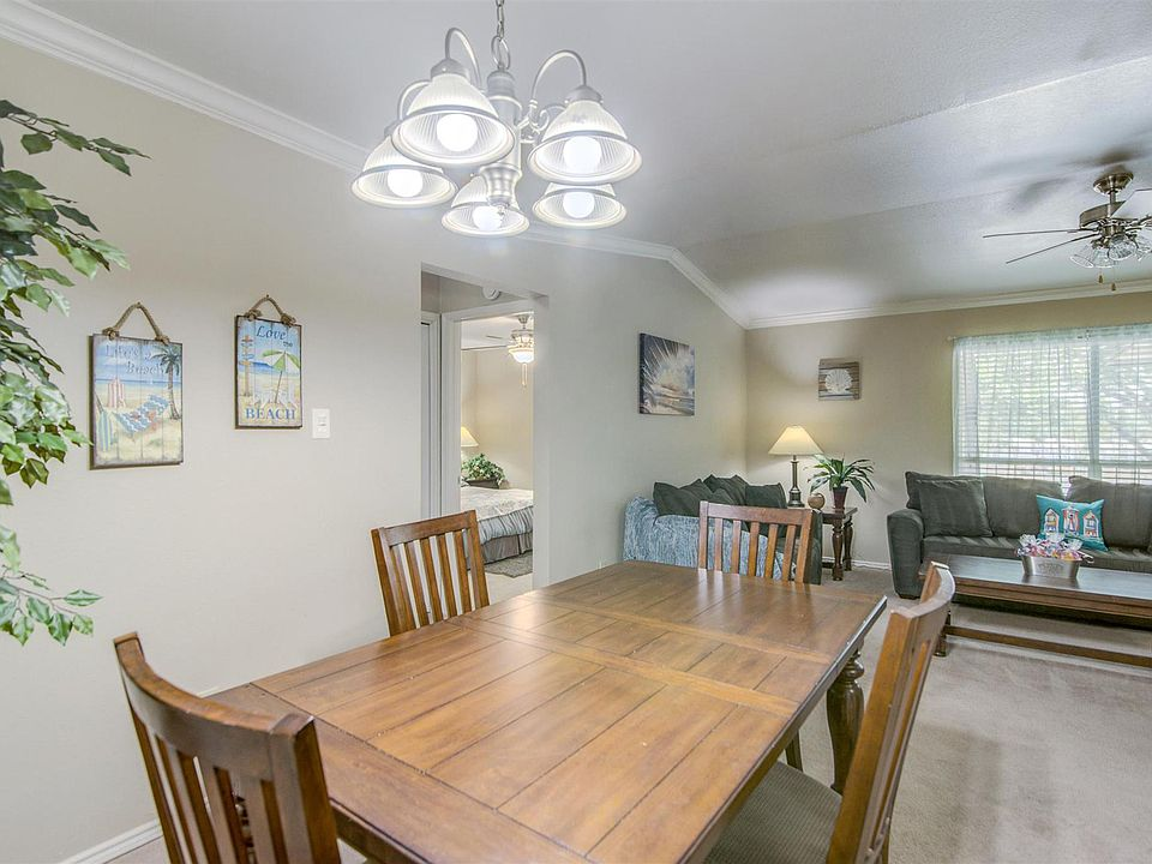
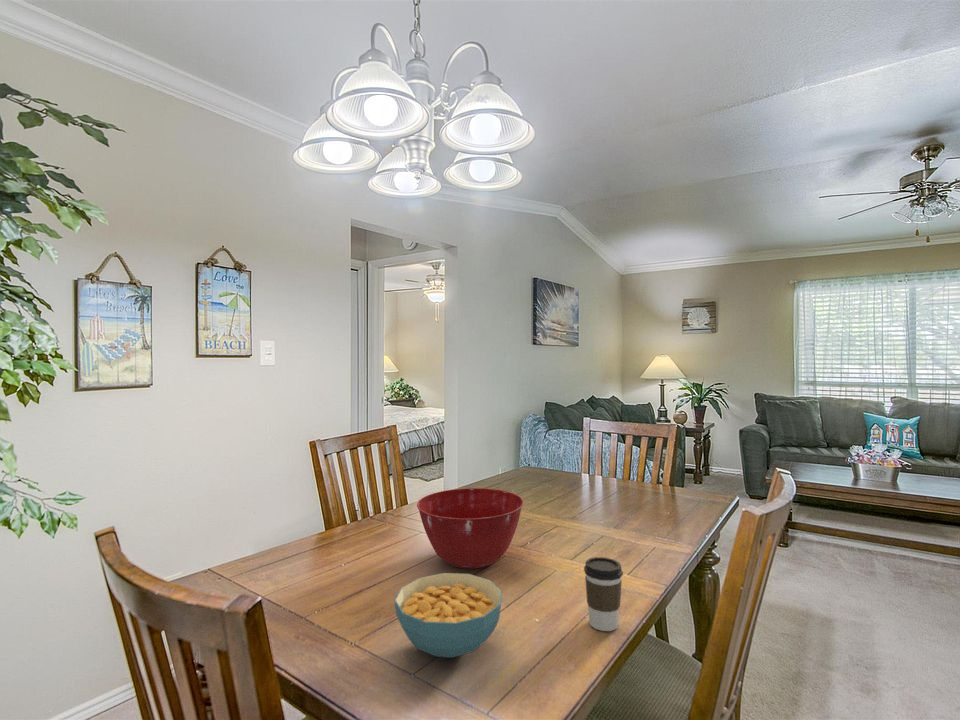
+ coffee cup [583,556,624,632]
+ cereal bowl [393,572,503,659]
+ mixing bowl [416,487,524,570]
